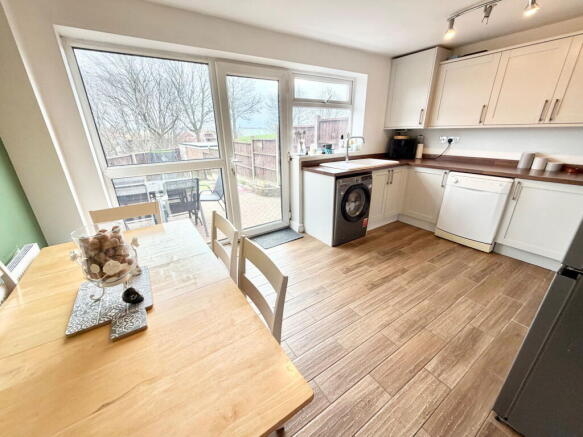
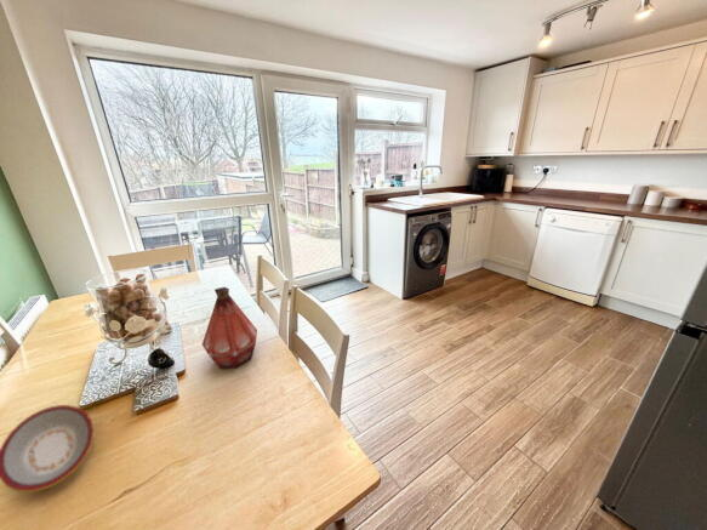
+ plate [0,404,95,494]
+ bottle [201,286,258,370]
